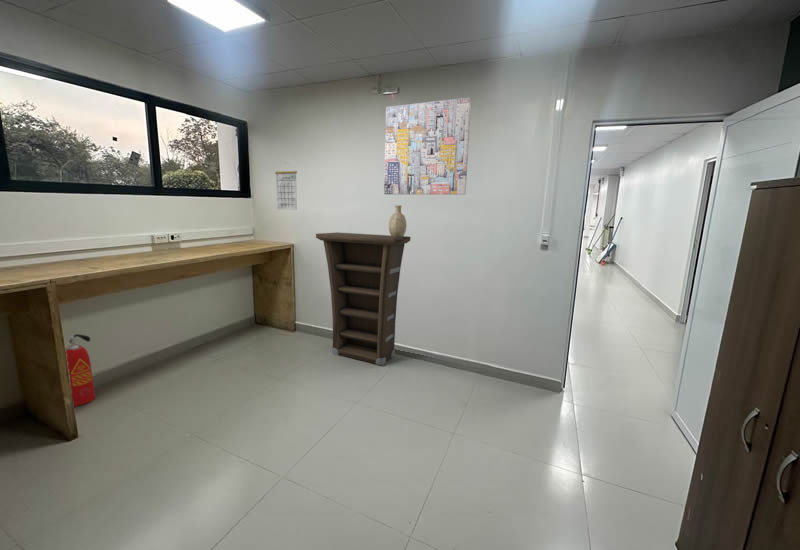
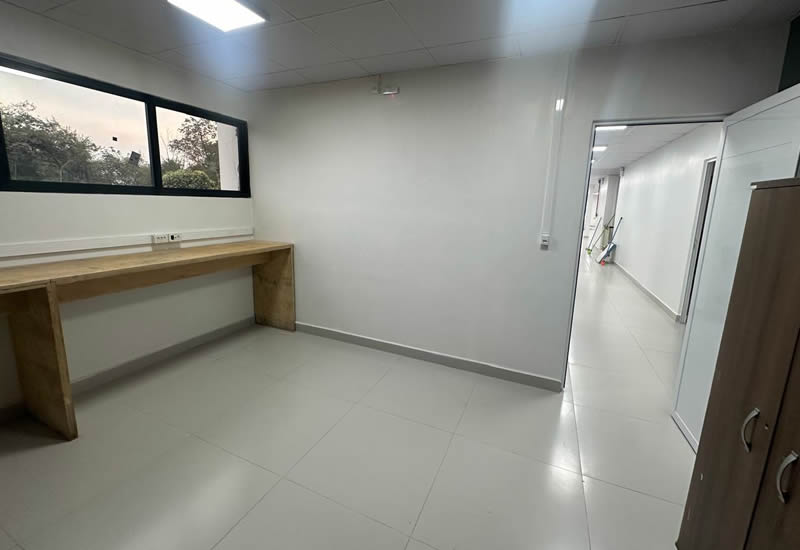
- fire extinguisher [64,333,96,407]
- cabinet [315,232,412,367]
- wall art [383,96,472,196]
- decorative vase [388,204,407,237]
- calendar [274,161,298,211]
